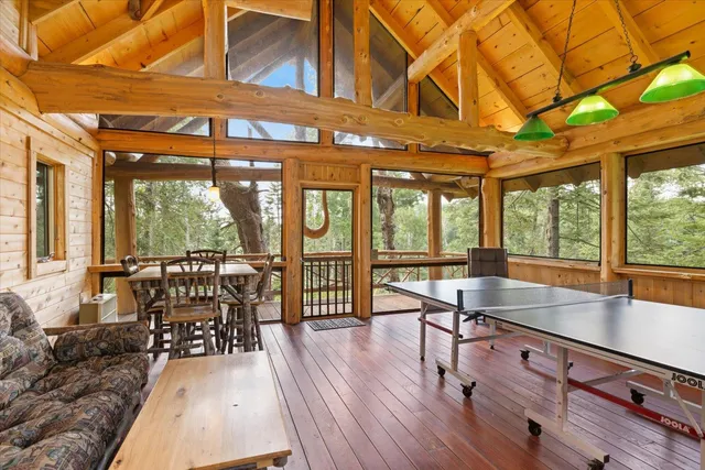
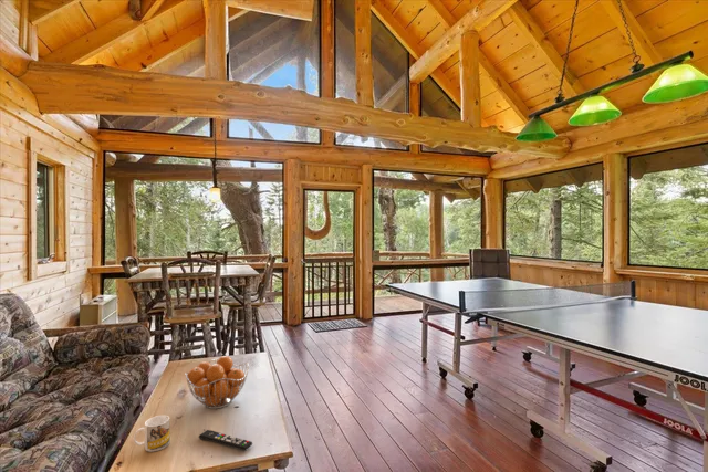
+ mug [133,415,170,453]
+ fruit basket [185,355,250,410]
+ remote control [198,429,253,452]
